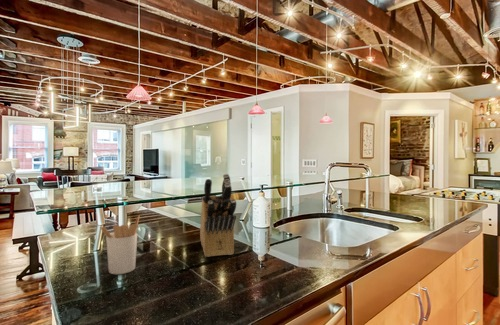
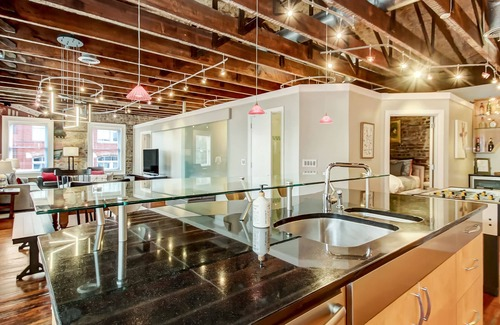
- knife block [199,173,237,258]
- utensil holder [99,215,140,275]
